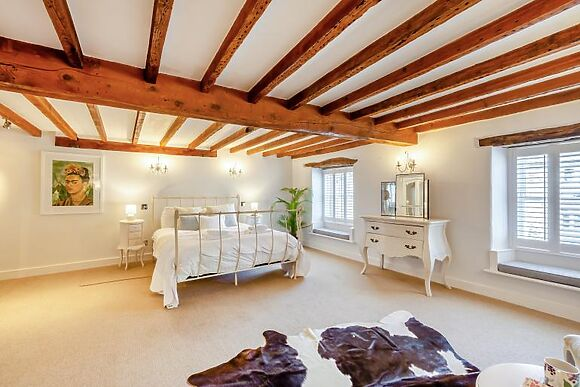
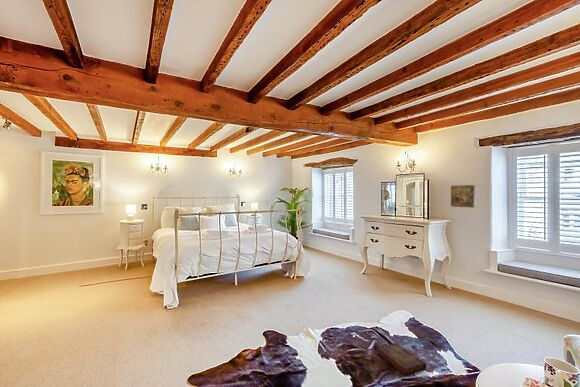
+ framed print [450,184,476,209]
+ book [376,342,427,376]
